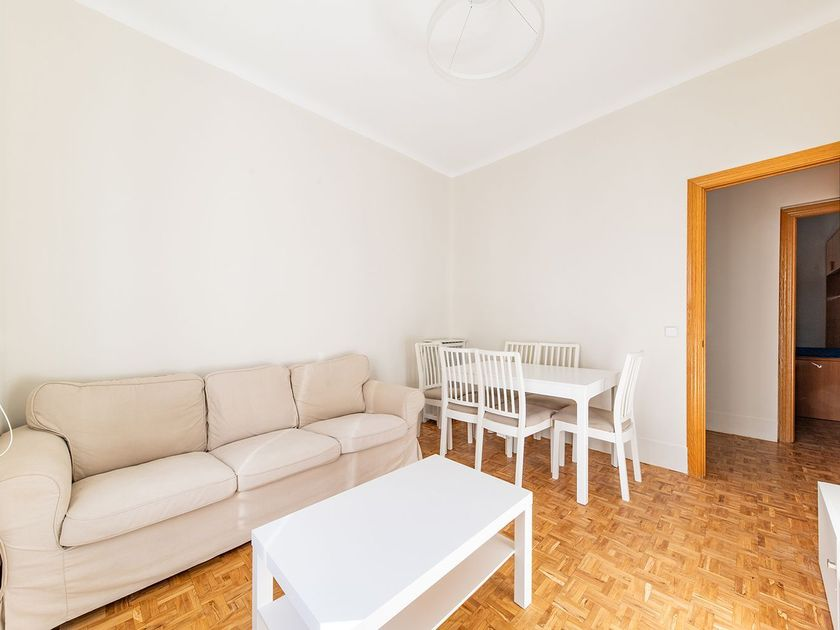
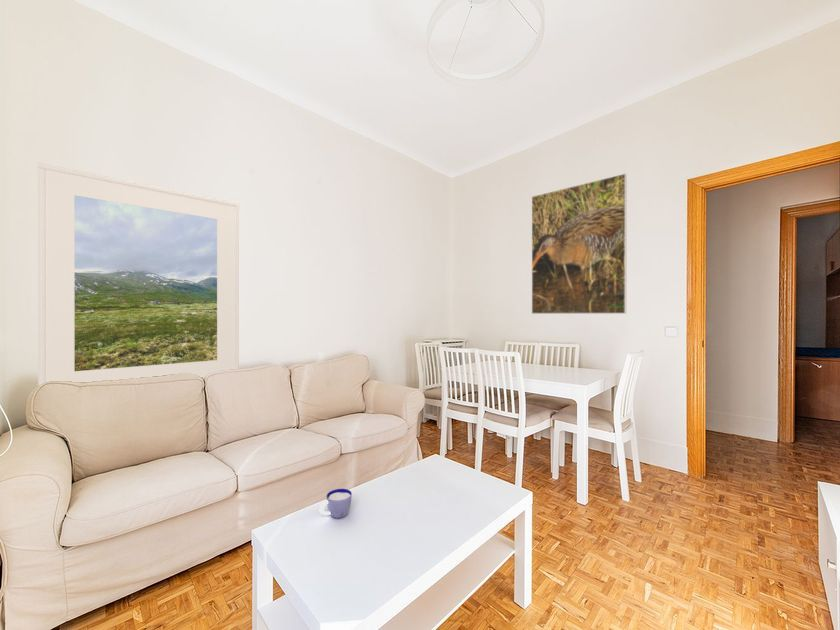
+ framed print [37,162,240,387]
+ cup [319,488,353,519]
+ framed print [531,173,628,315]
